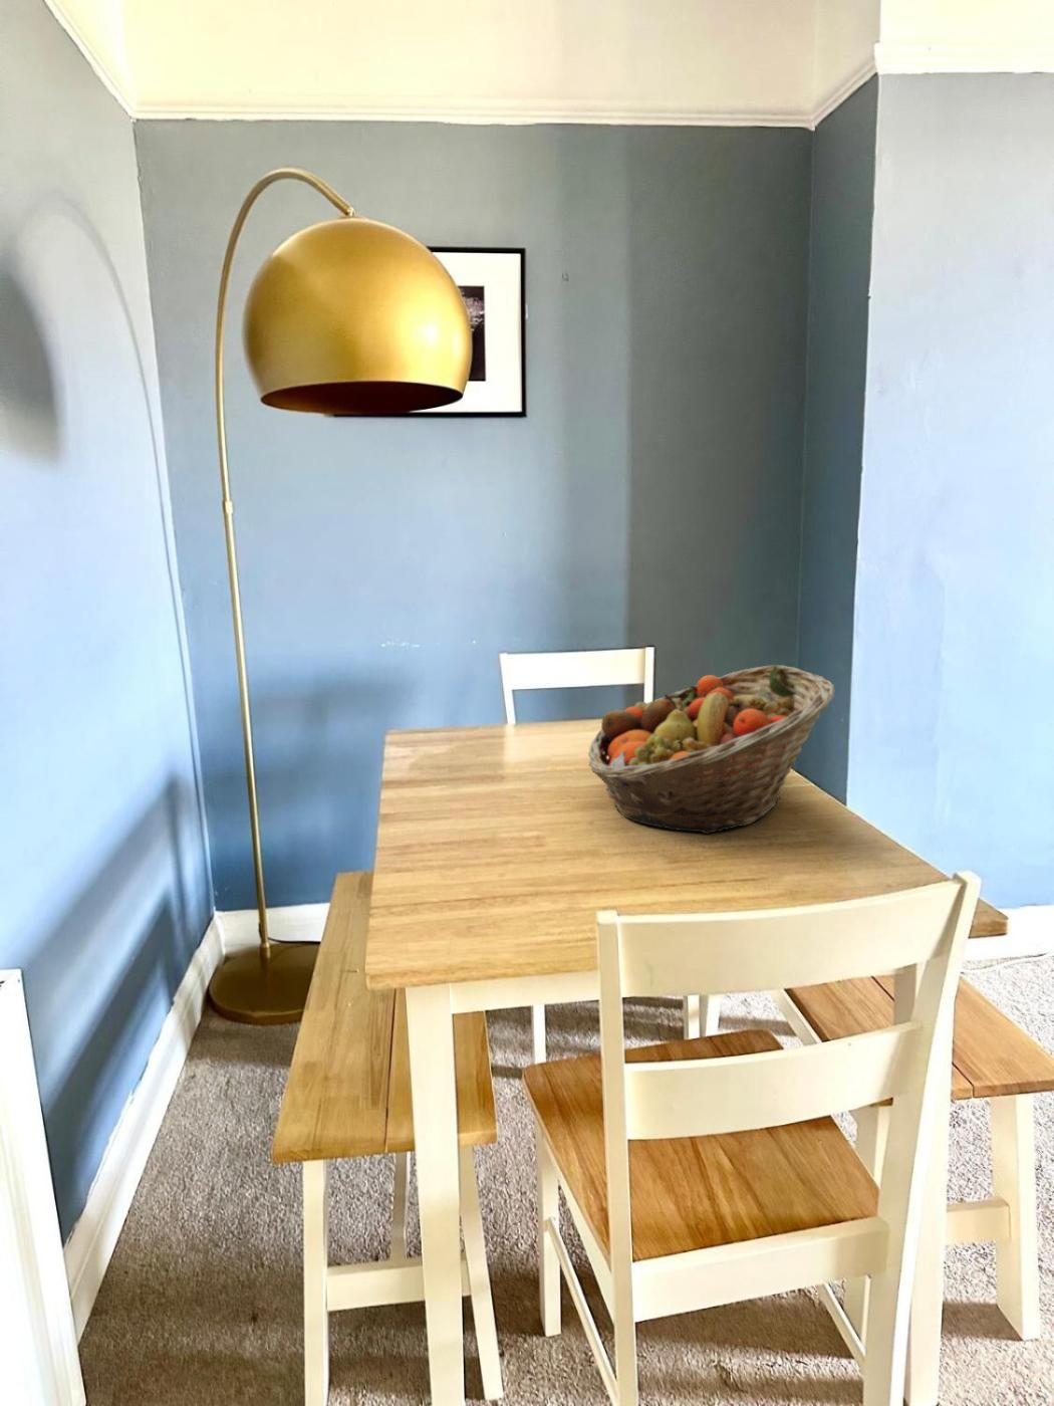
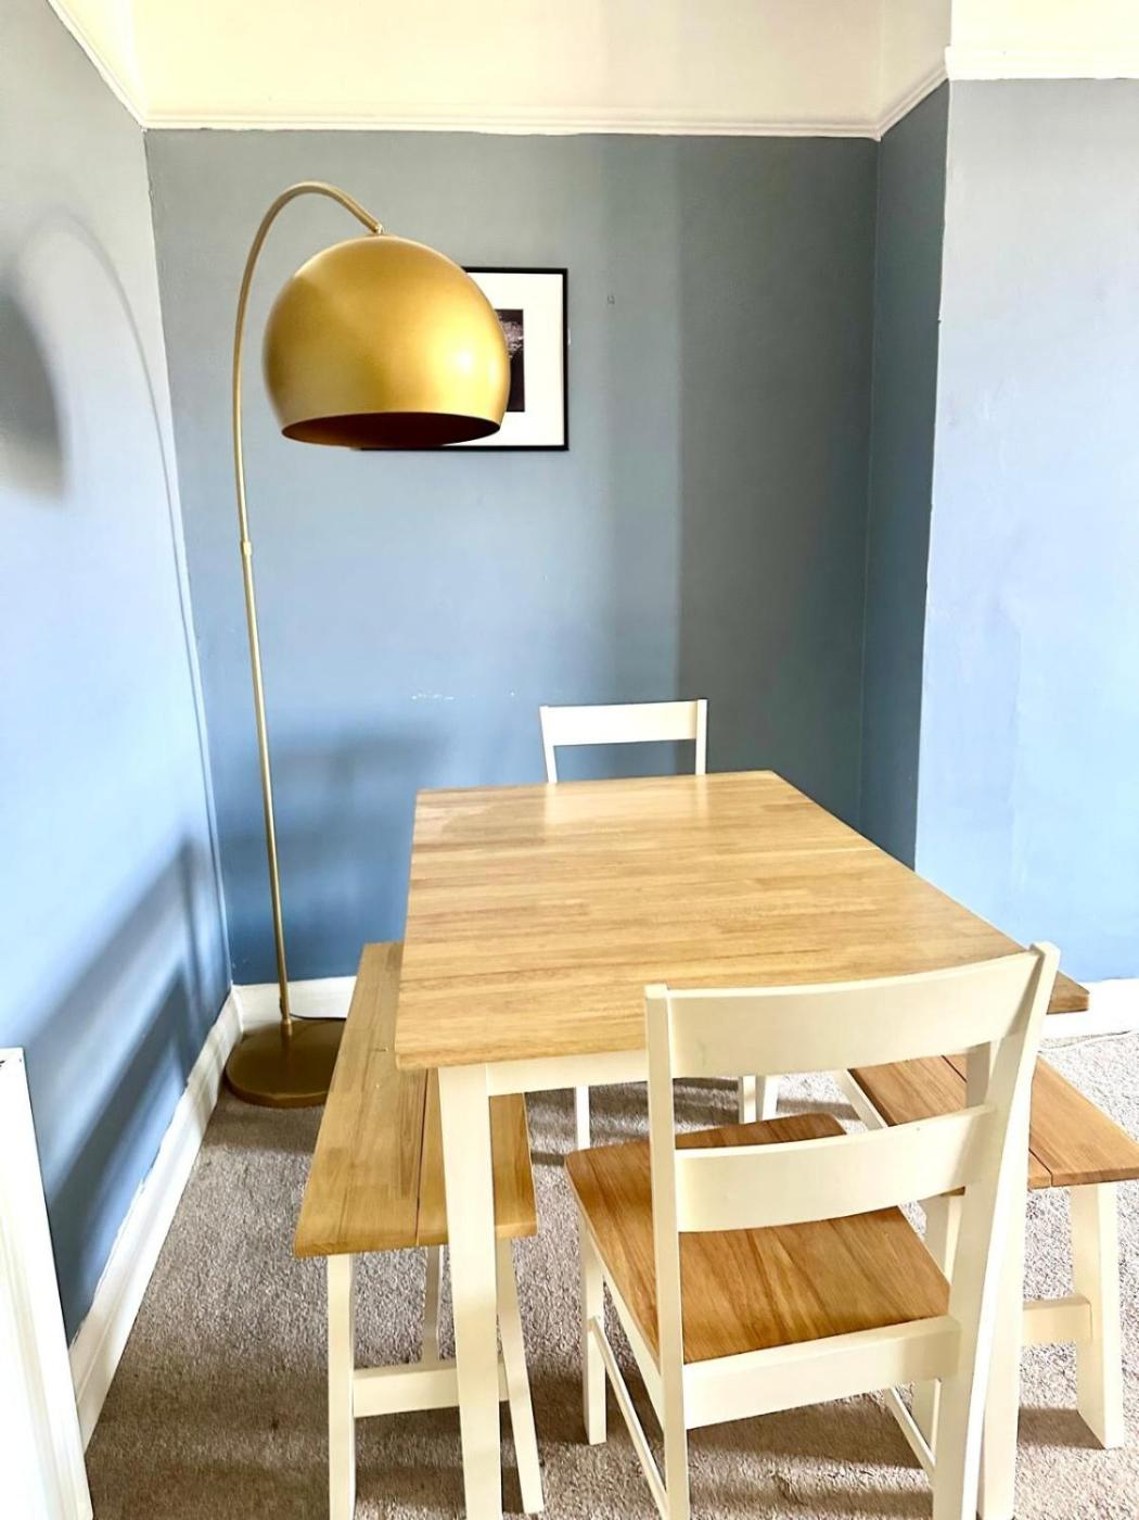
- fruit basket [587,664,836,836]
